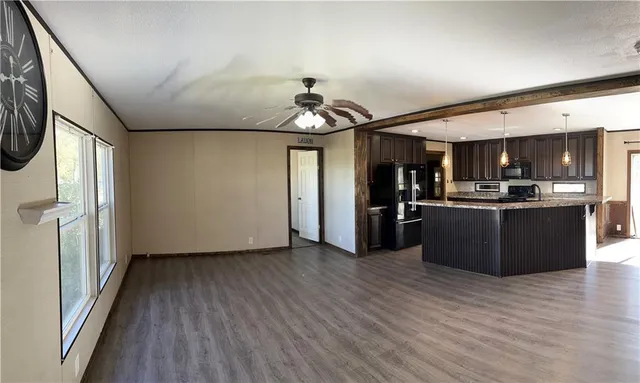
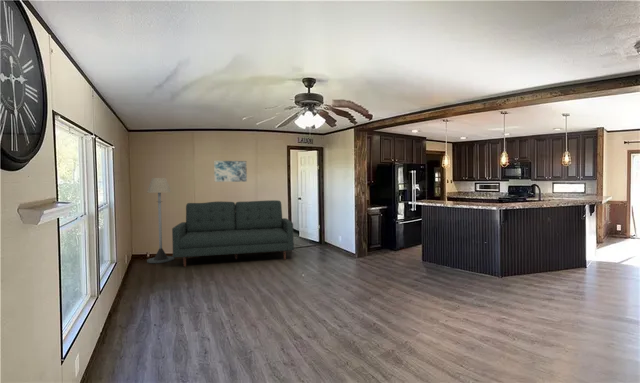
+ floor lamp [146,177,175,264]
+ sofa [171,199,295,268]
+ wall art [213,160,248,183]
